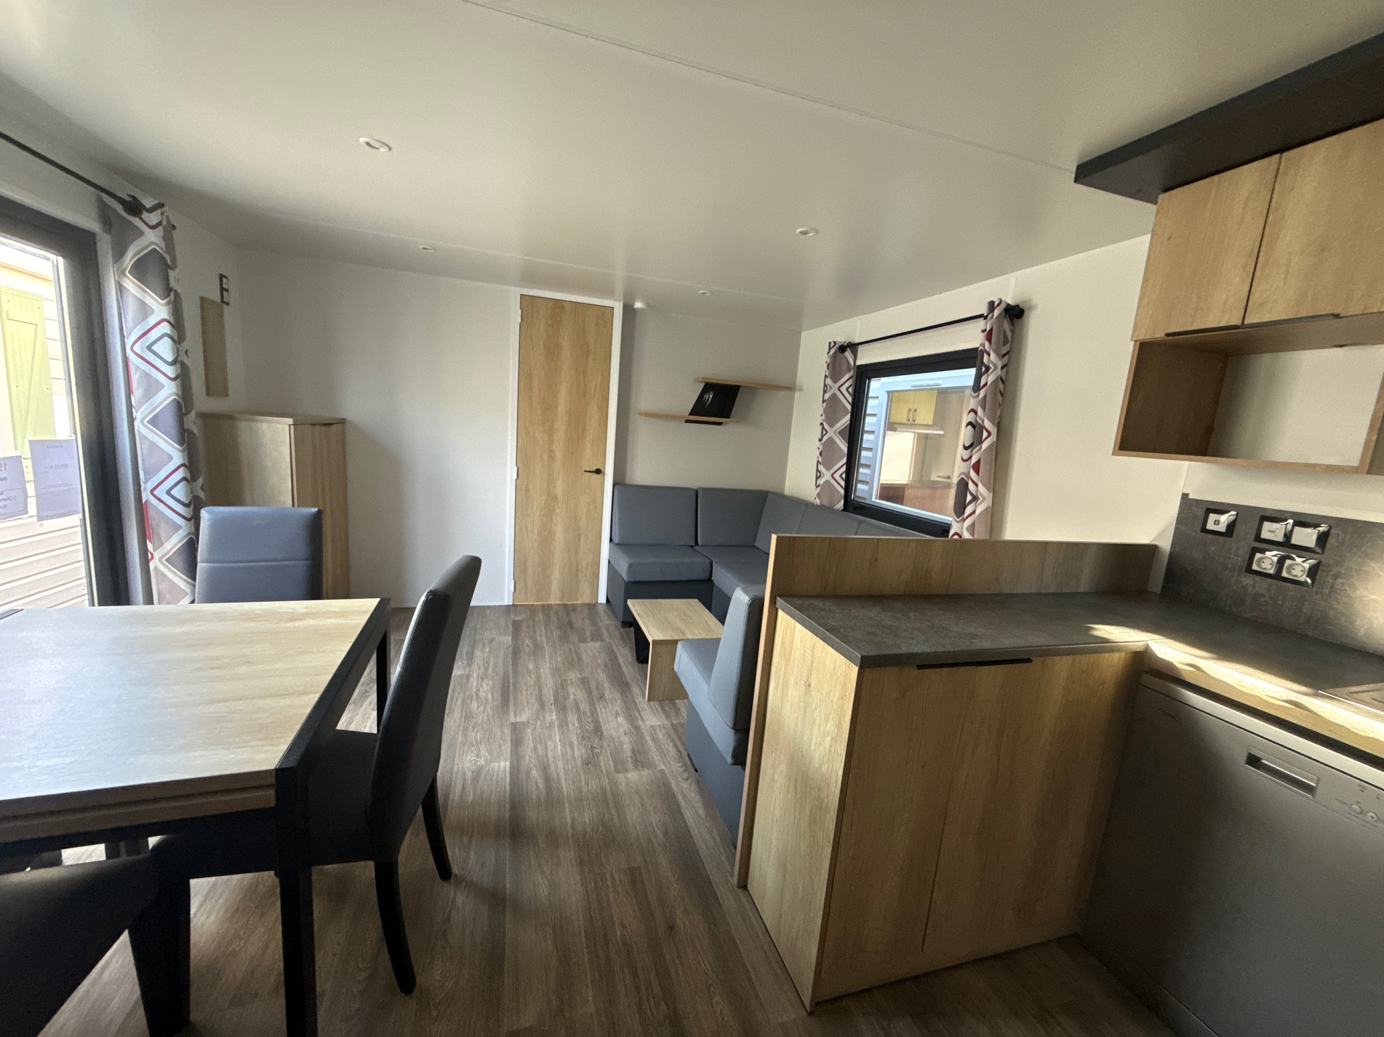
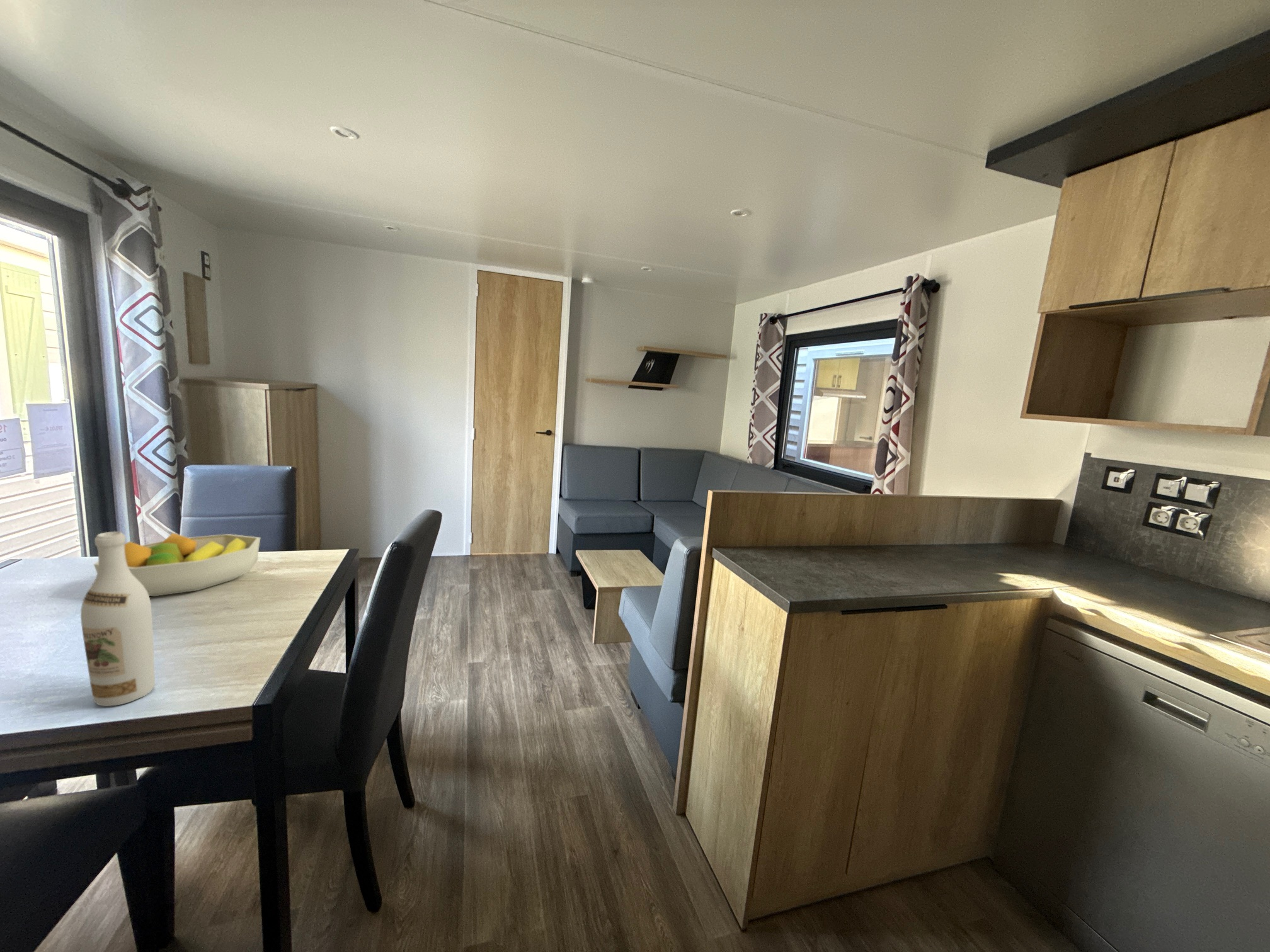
+ fruit bowl [93,532,261,597]
+ wine bottle [80,531,156,707]
